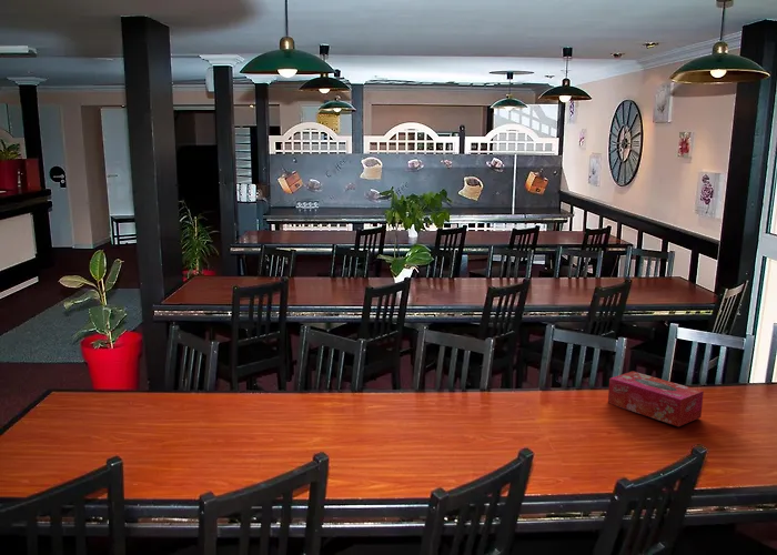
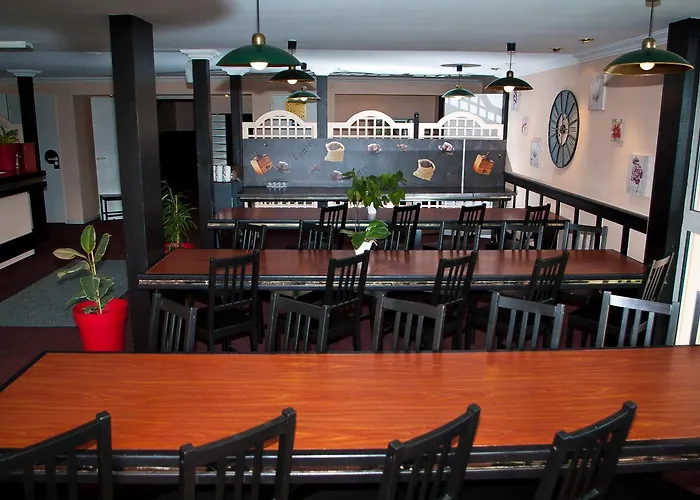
- tissue box [607,371,705,427]
